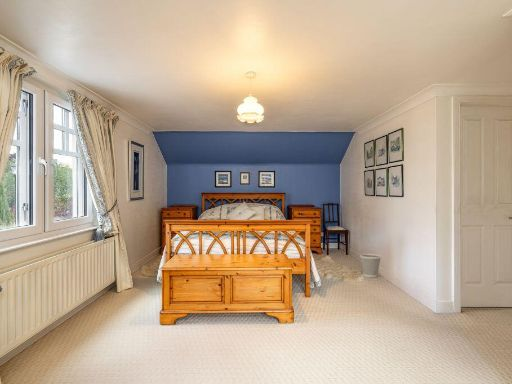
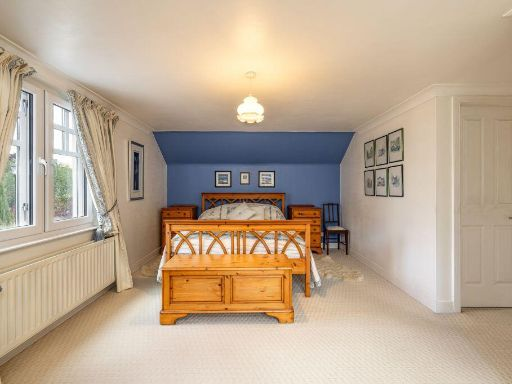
- wastebasket [359,253,382,278]
